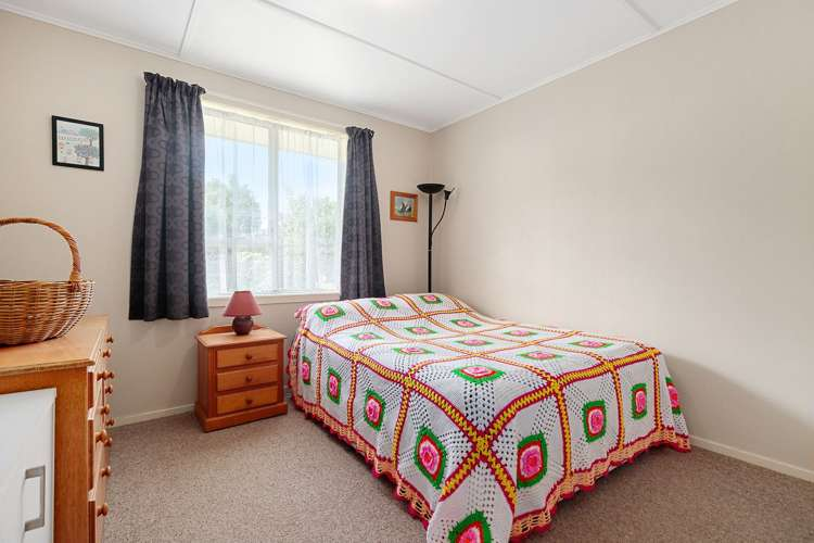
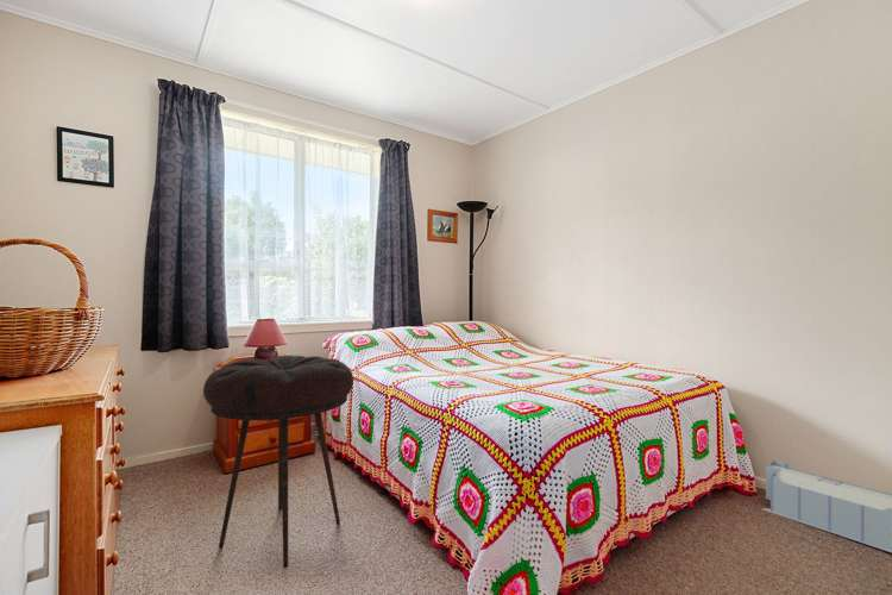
+ storage bin [762,459,892,553]
+ stool [202,355,354,569]
